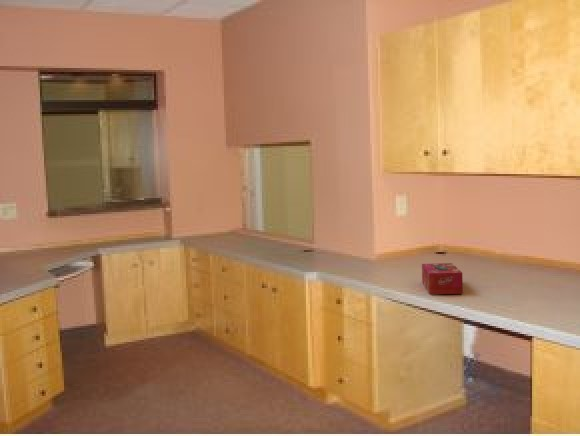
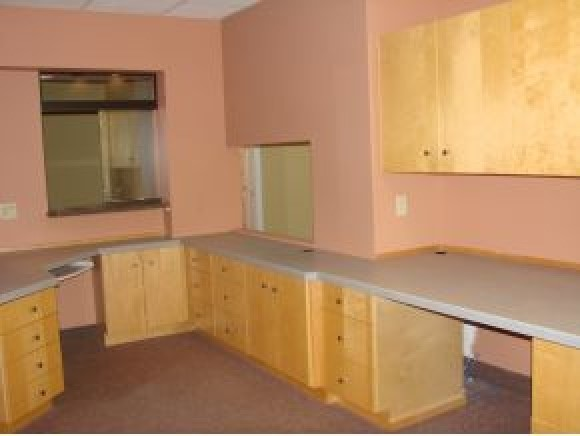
- tissue box [421,262,464,295]
